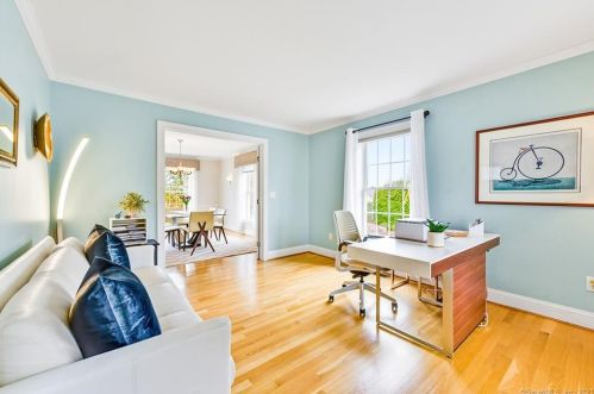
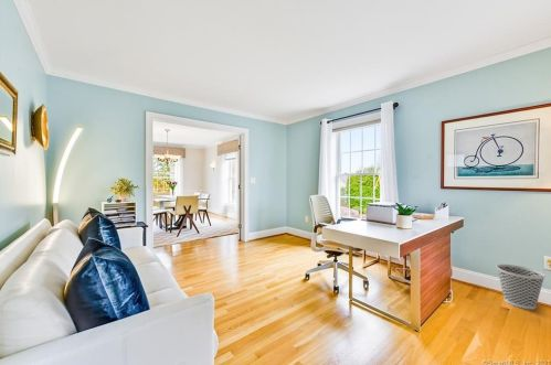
+ wastebasket [496,264,547,311]
